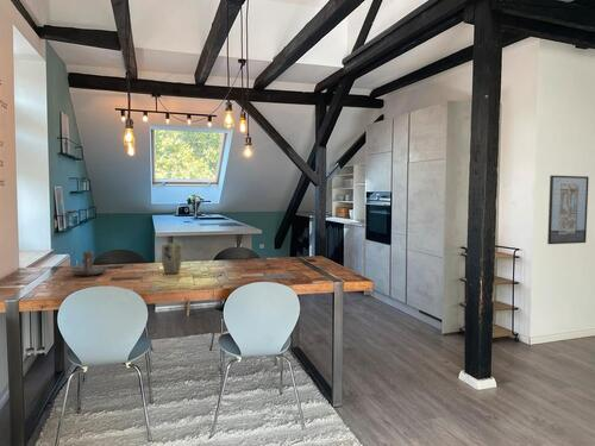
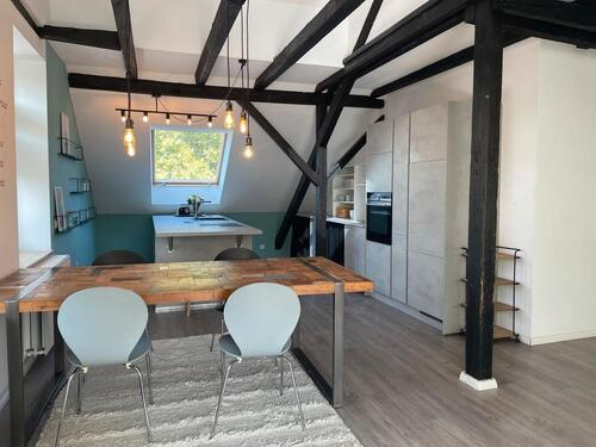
- plant pot [161,243,183,275]
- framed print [546,175,590,245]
- candle holder [68,250,108,276]
